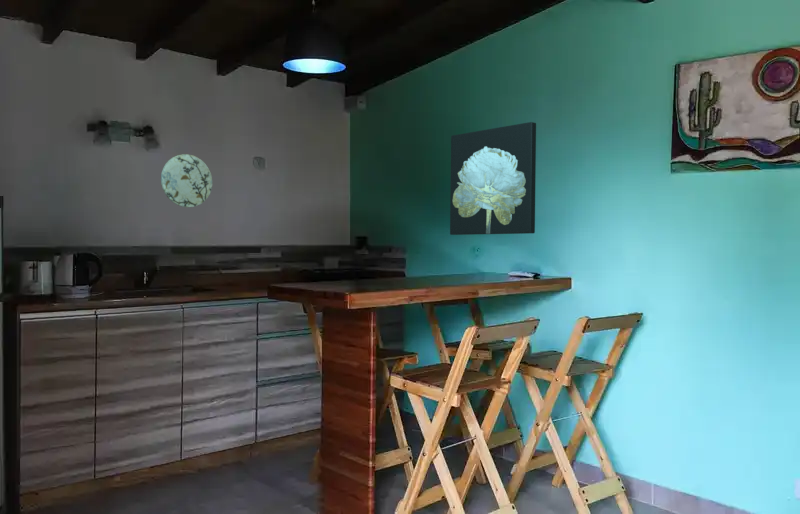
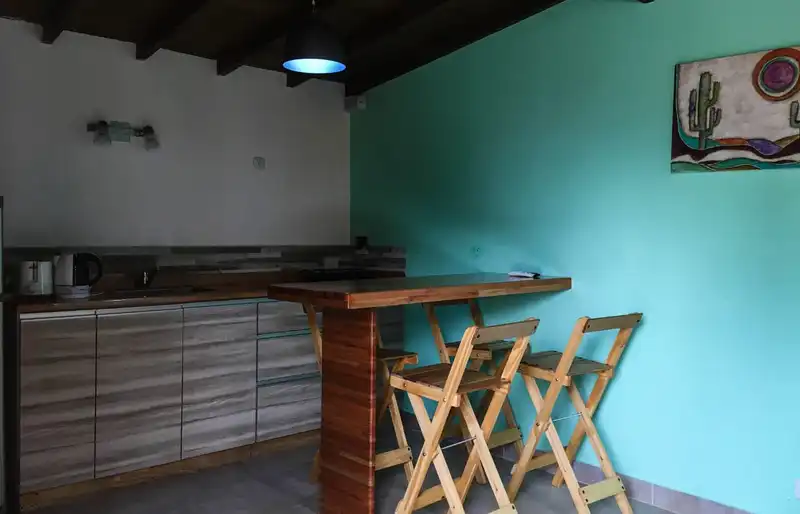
- wall art [449,121,537,236]
- decorative plate [160,153,213,208]
